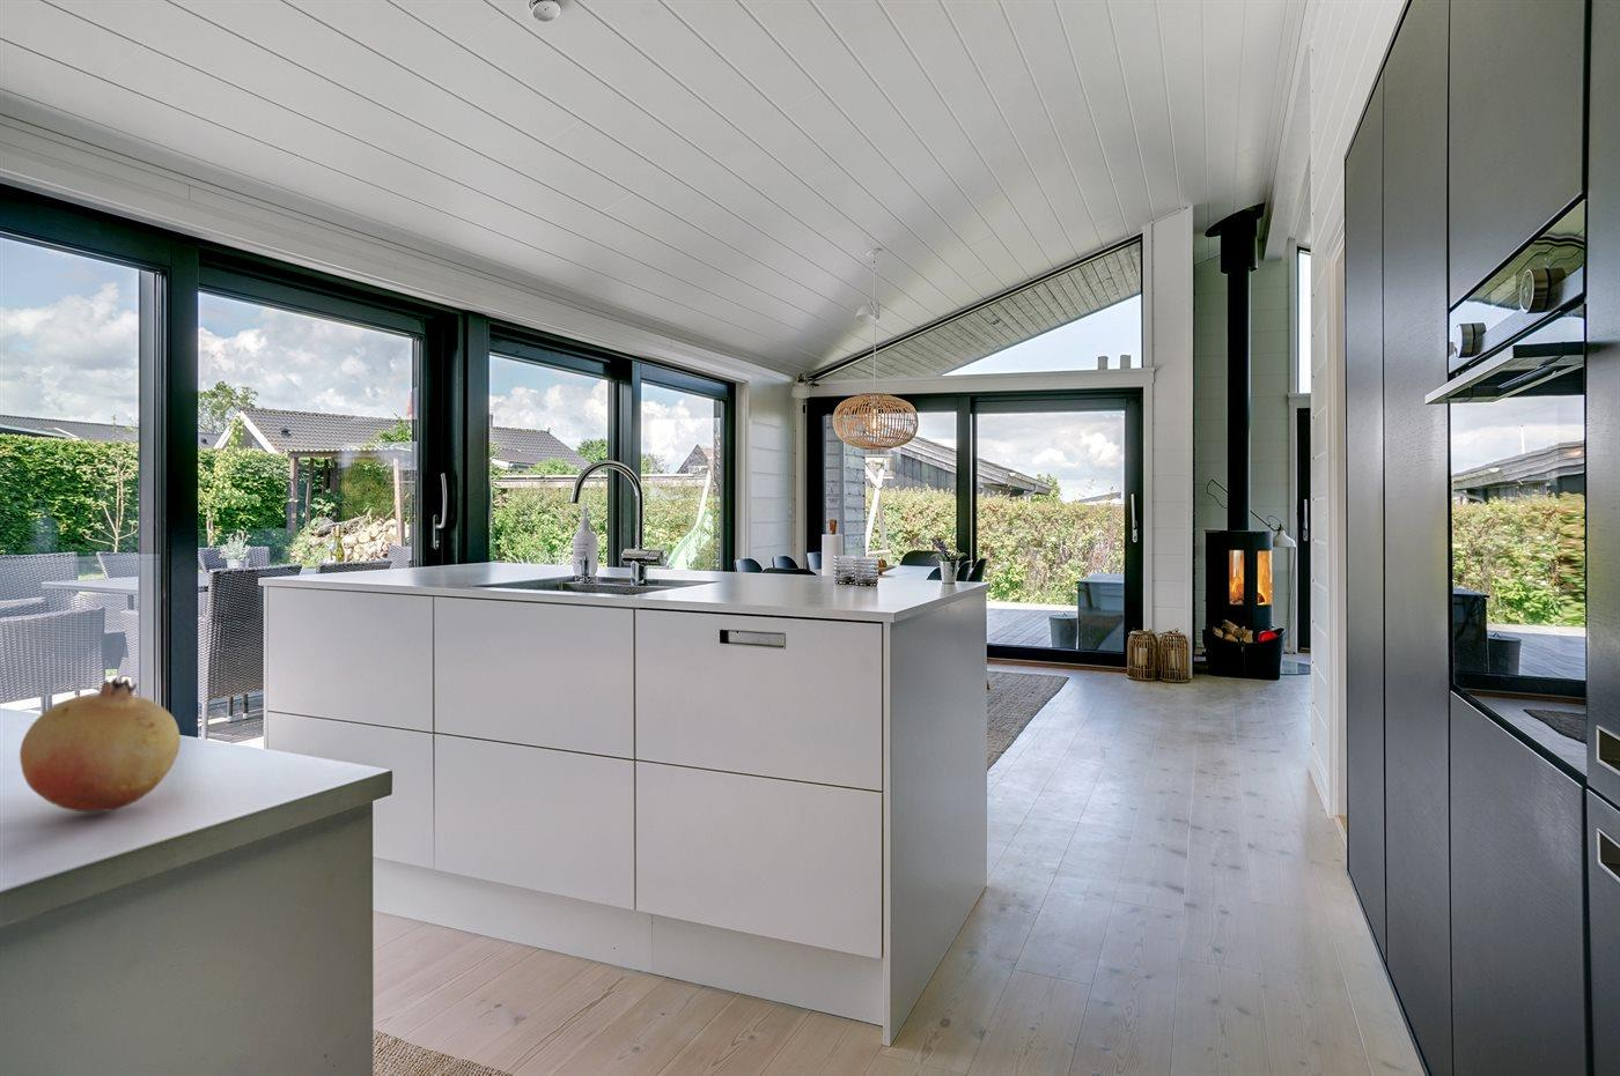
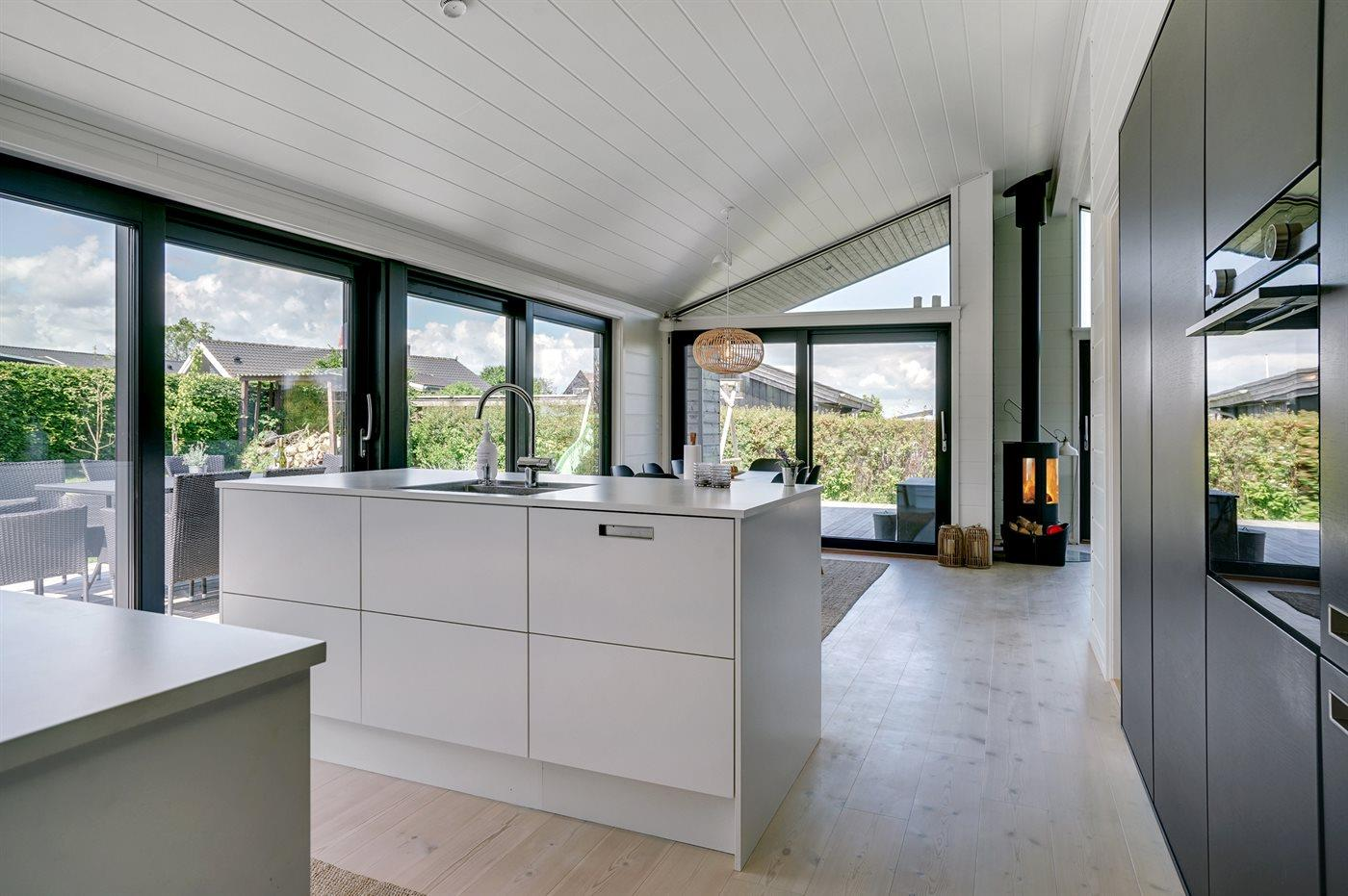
- fruit [18,677,181,813]
